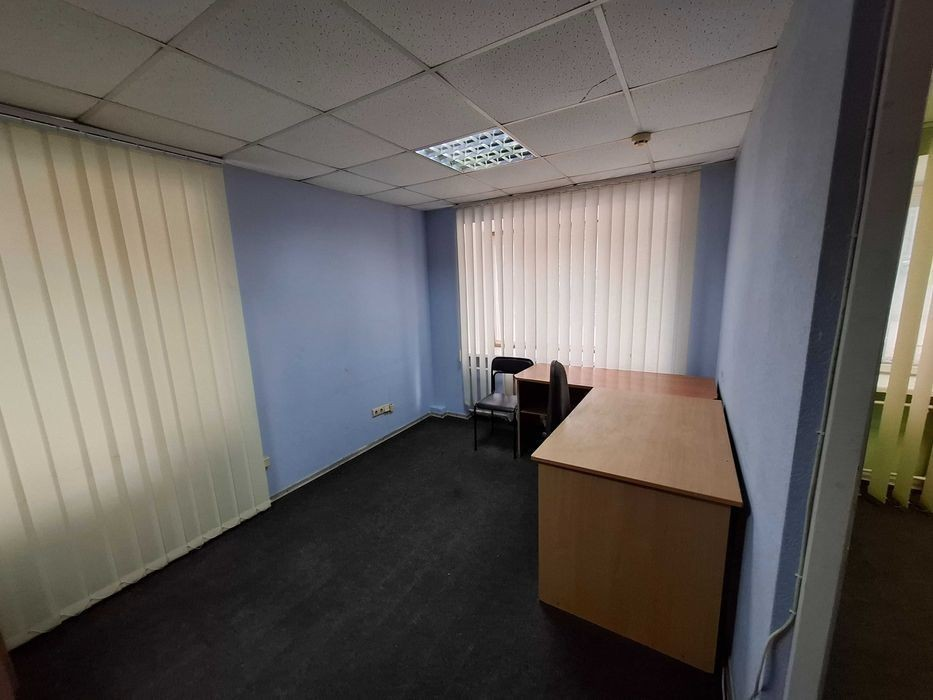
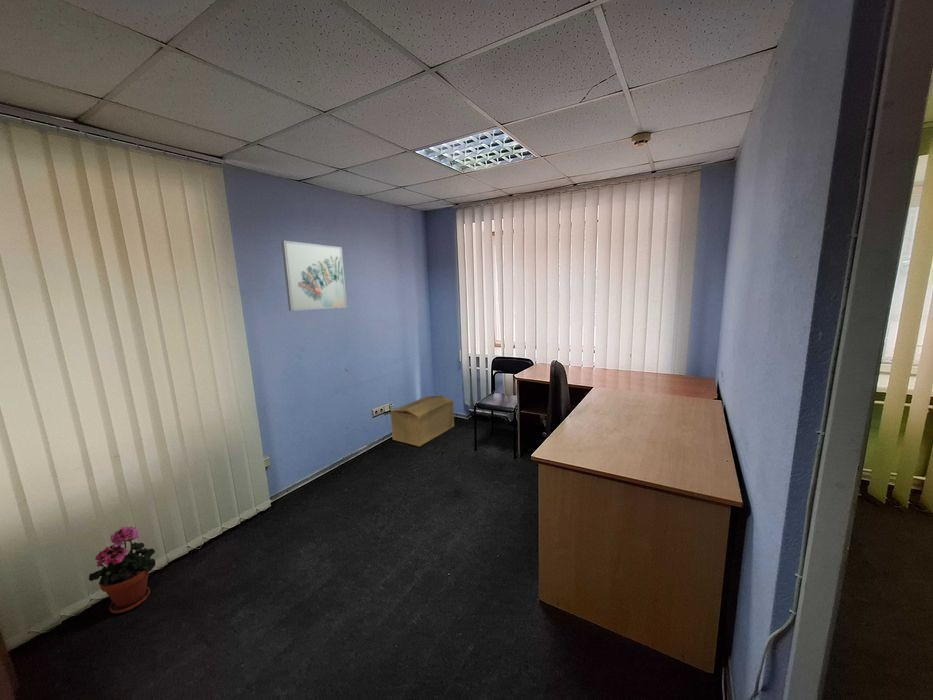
+ wall art [281,240,348,312]
+ potted plant [88,526,156,614]
+ cardboard box [390,394,455,447]
